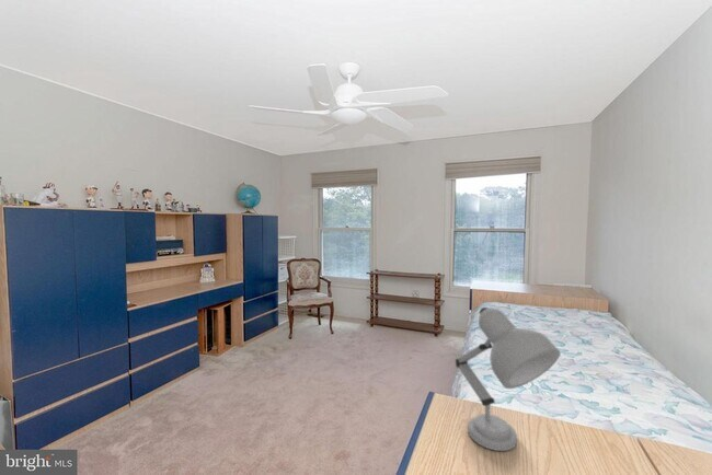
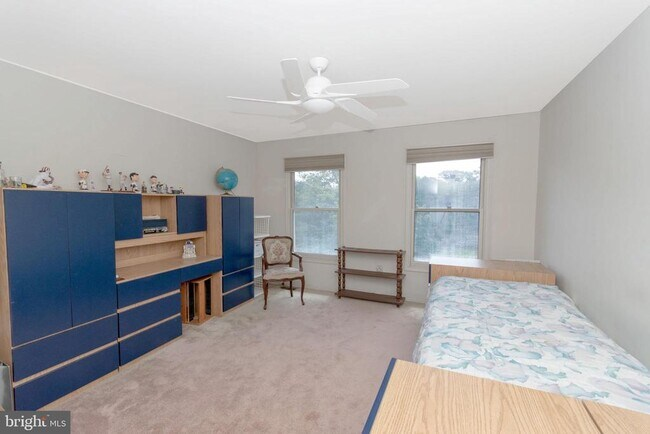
- desk lamp [455,306,561,452]
